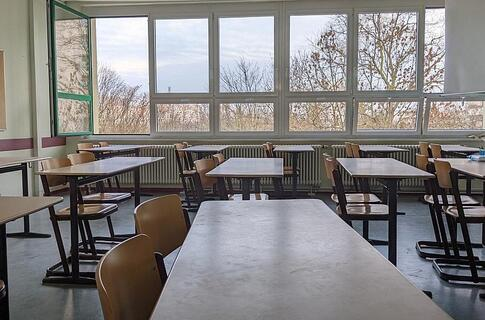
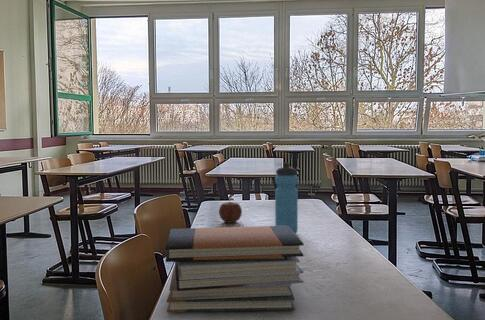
+ water bottle [274,162,299,235]
+ book stack [164,225,305,313]
+ apple [218,200,243,224]
